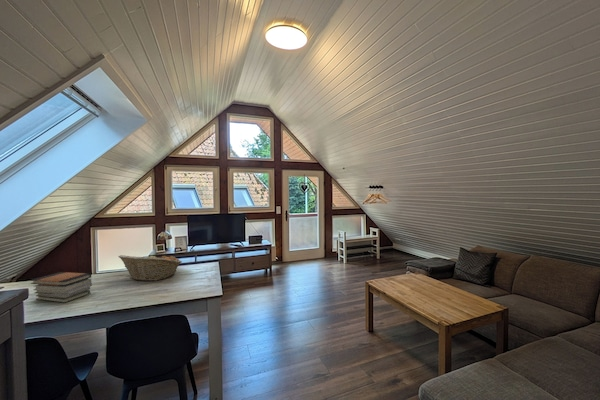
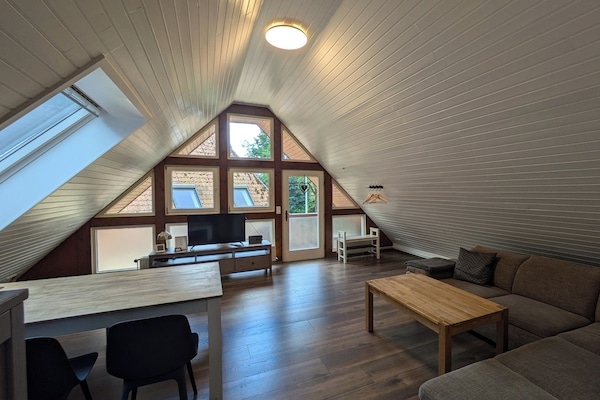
- fruit basket [117,254,183,282]
- book stack [30,271,93,304]
